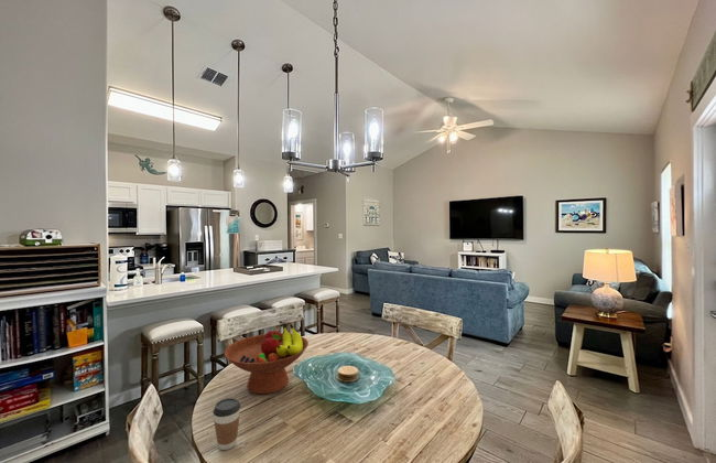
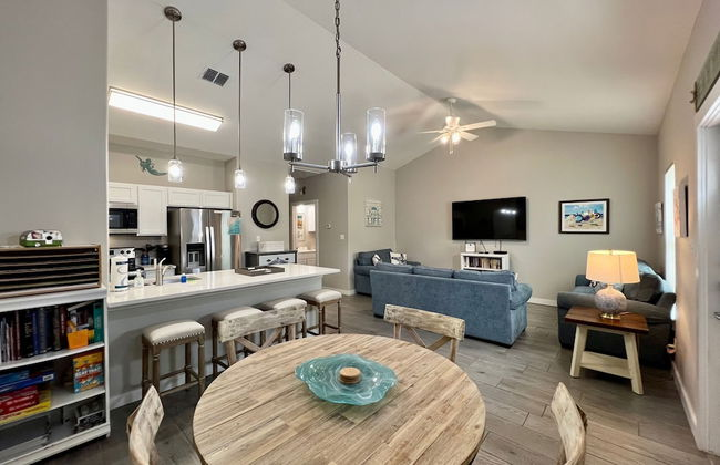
- fruit bowl [224,322,310,396]
- coffee cup [213,397,241,451]
